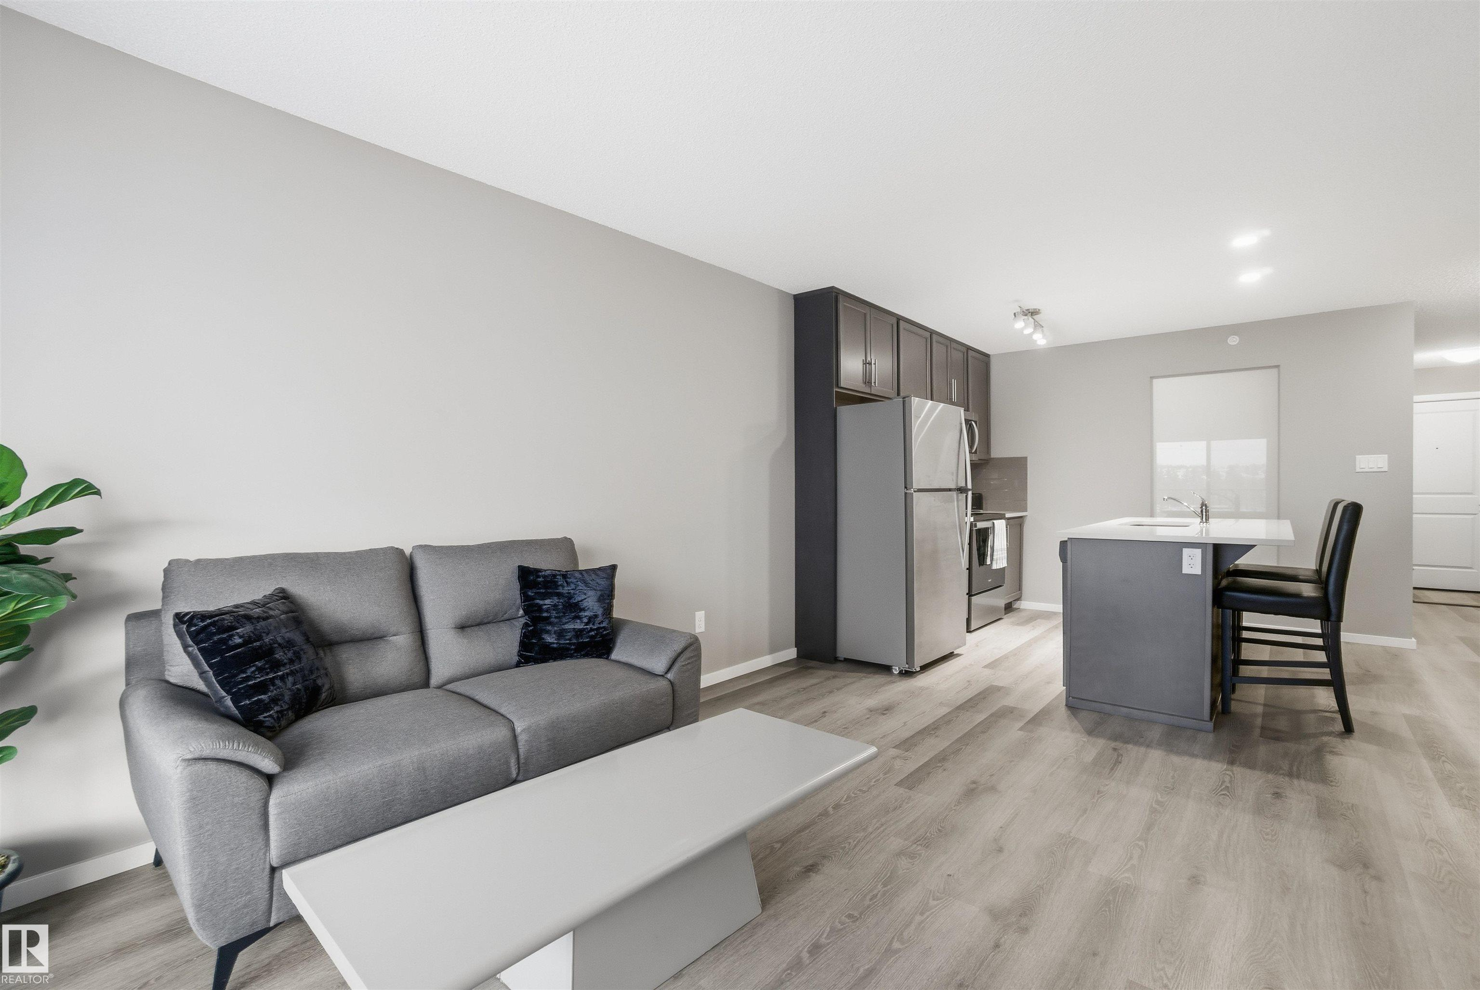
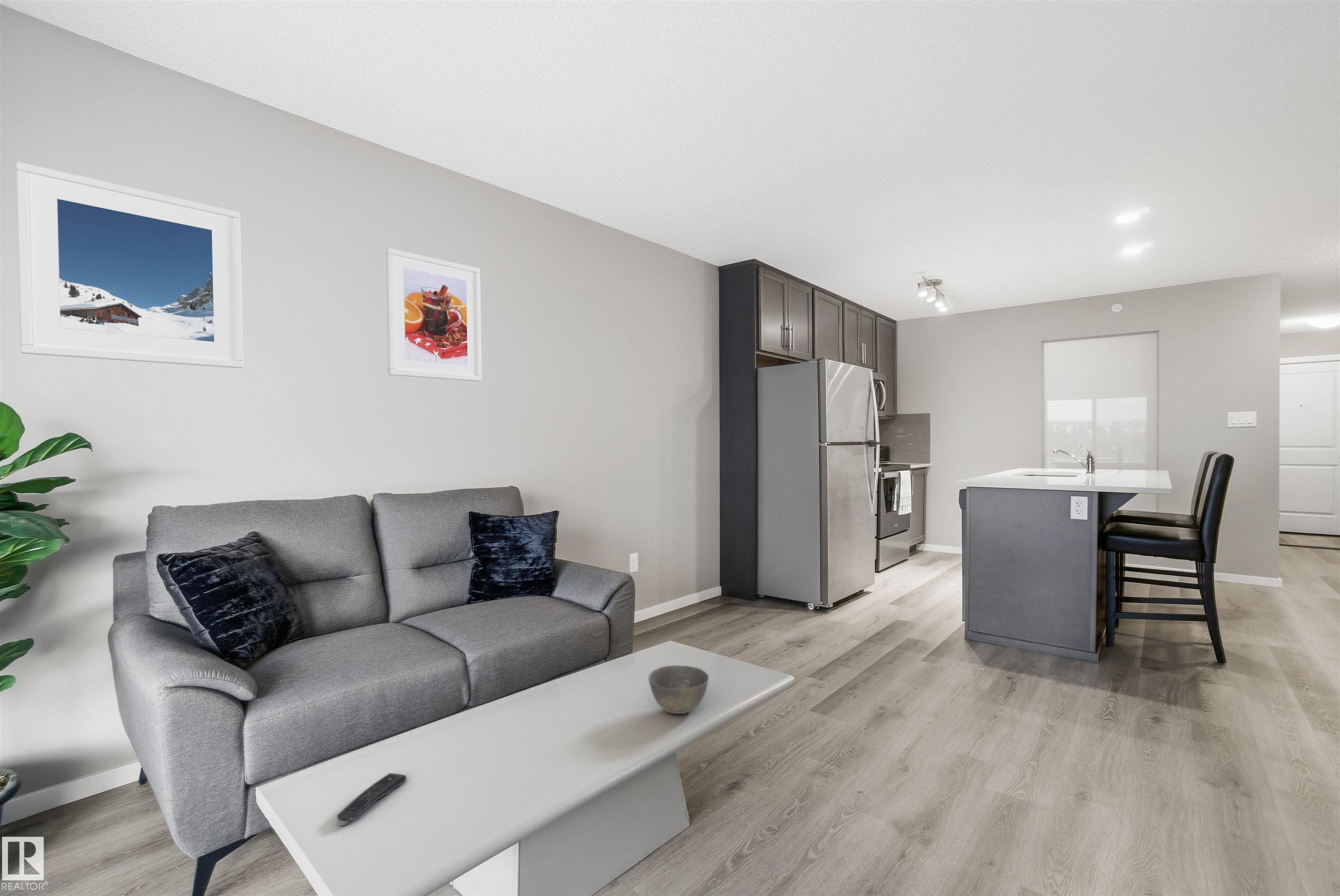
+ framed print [15,161,244,369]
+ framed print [385,247,482,382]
+ bowl [648,665,709,715]
+ remote control [336,773,407,826]
